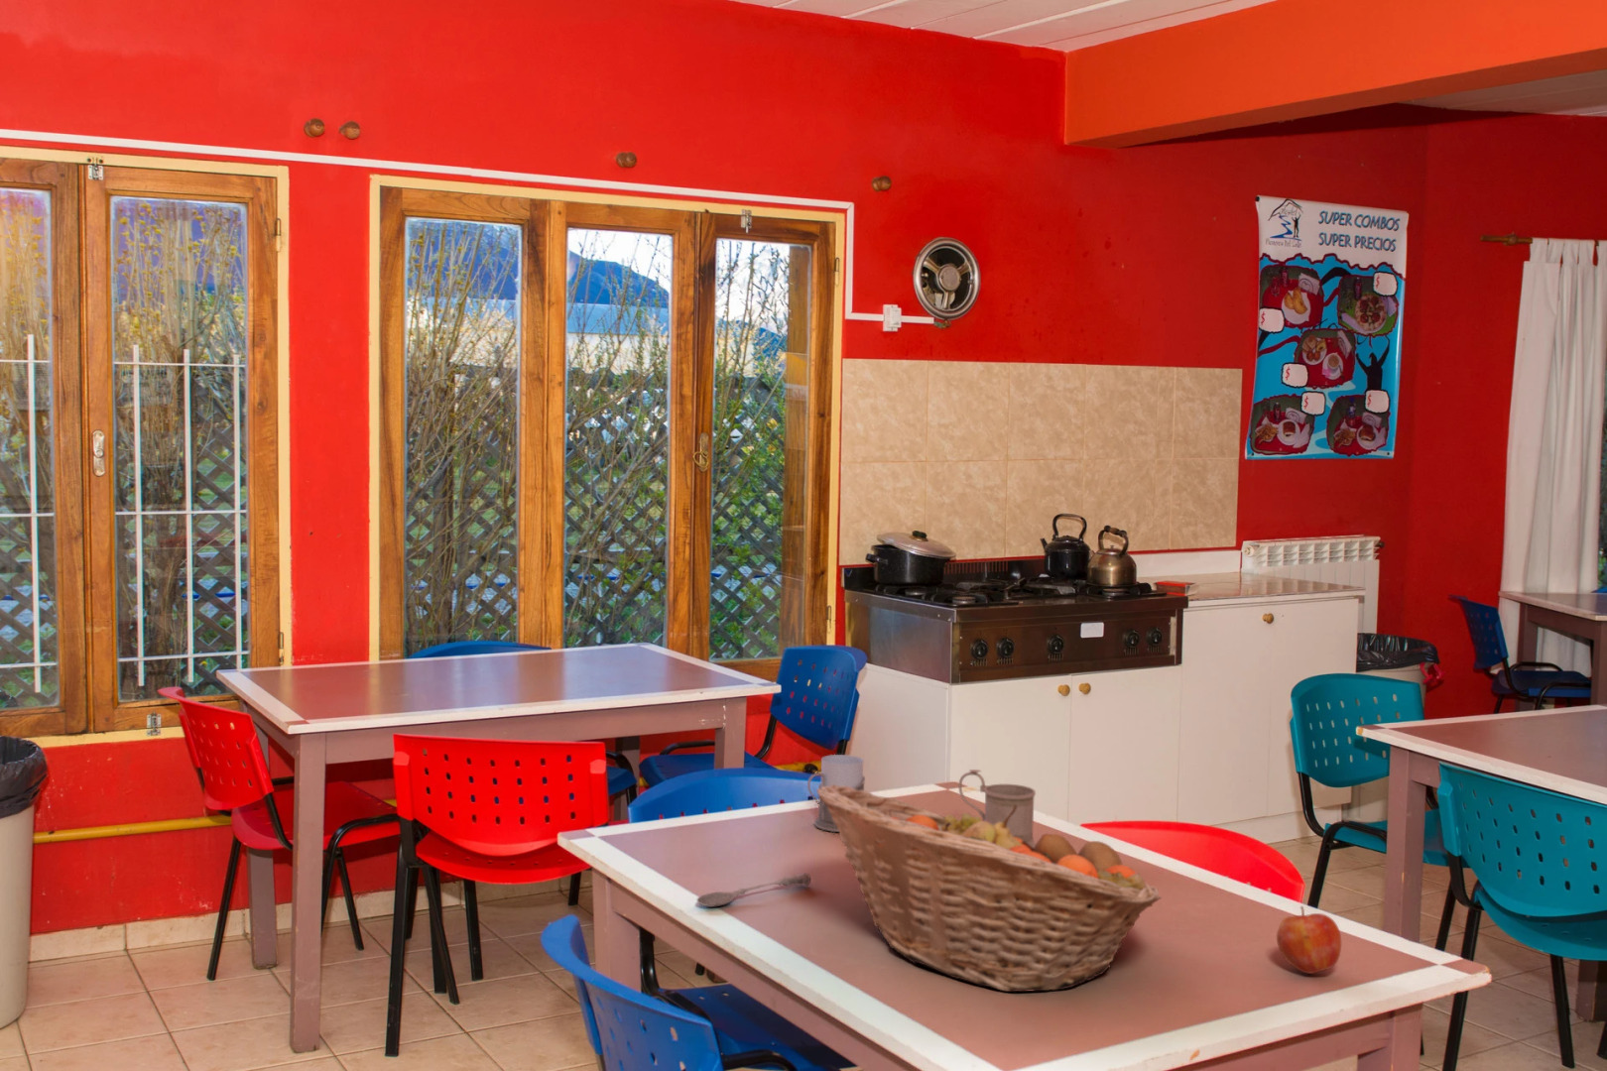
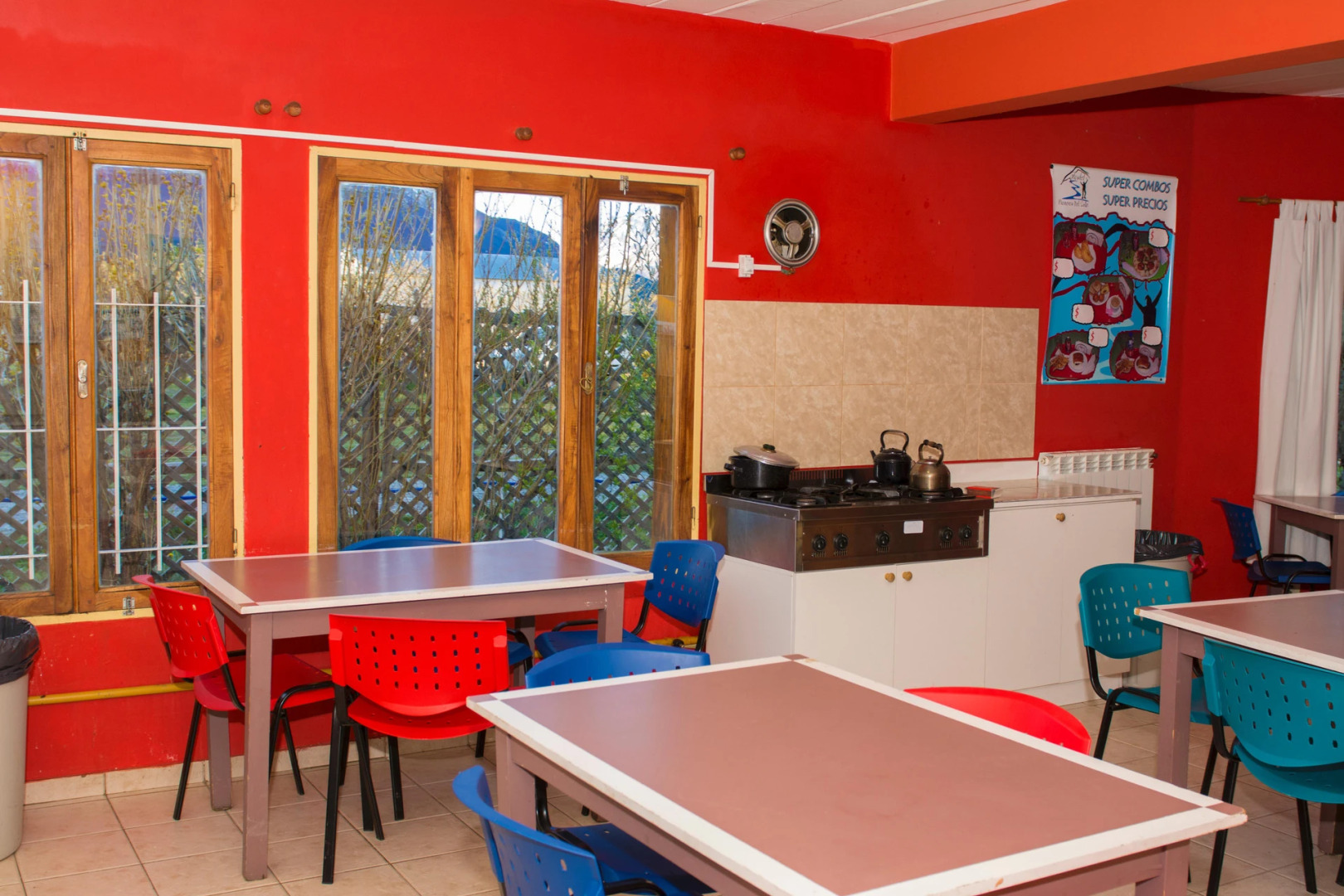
- fruit basket [815,784,1162,992]
- mug [958,769,1037,847]
- soupspoon [696,871,812,908]
- mug [806,754,866,833]
- apple [1276,905,1342,975]
